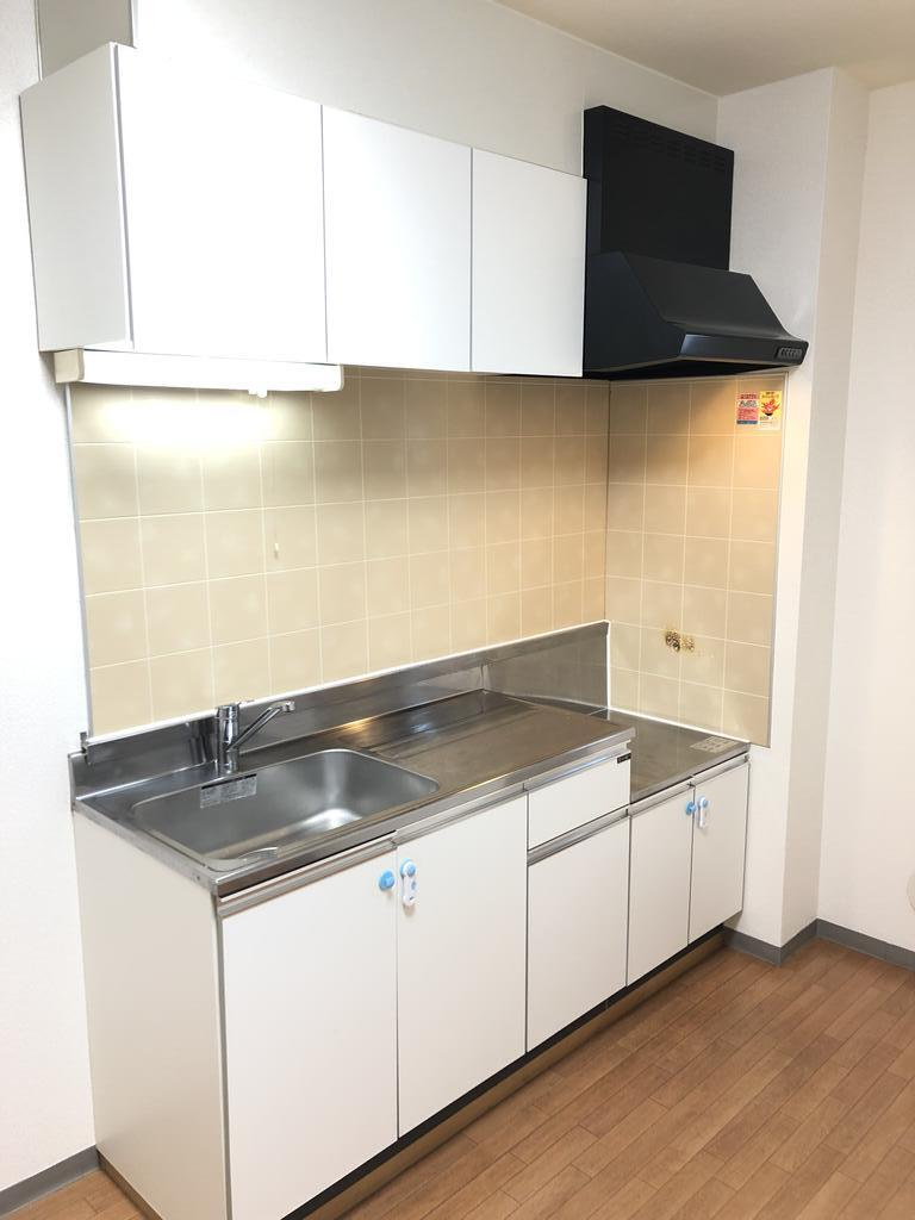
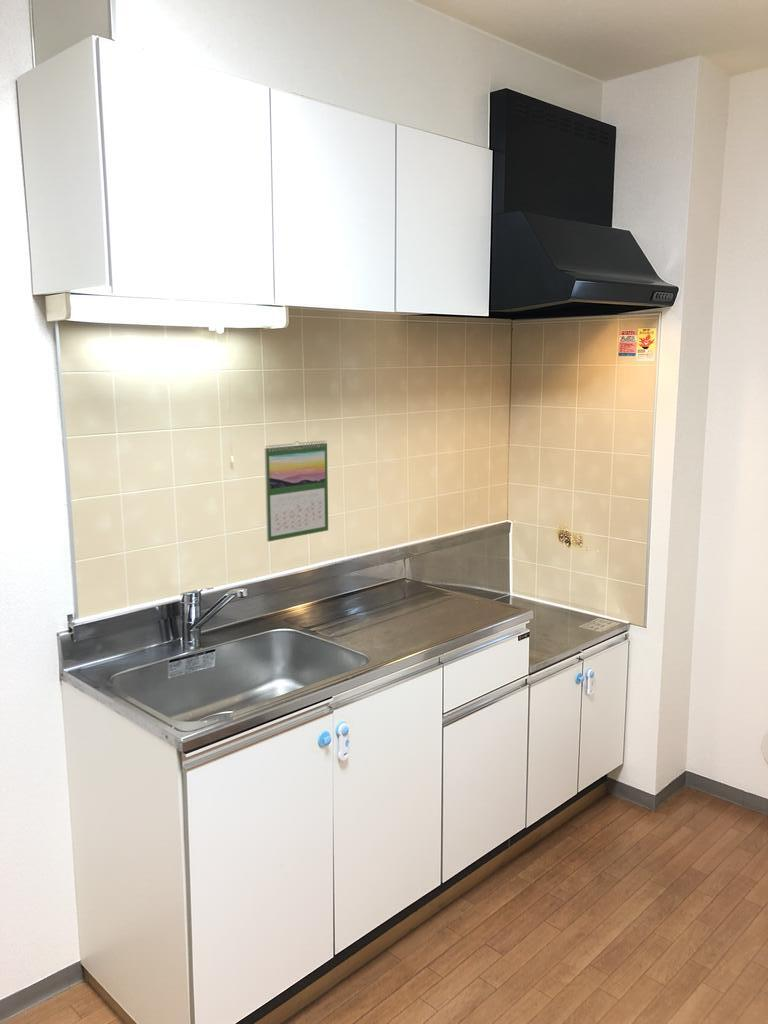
+ calendar [264,439,329,543]
